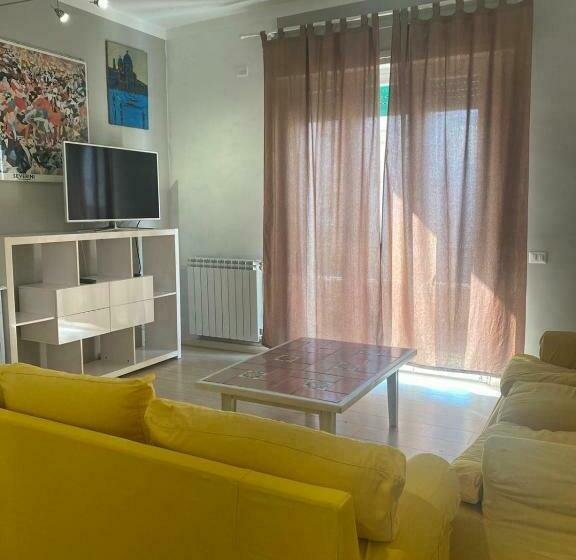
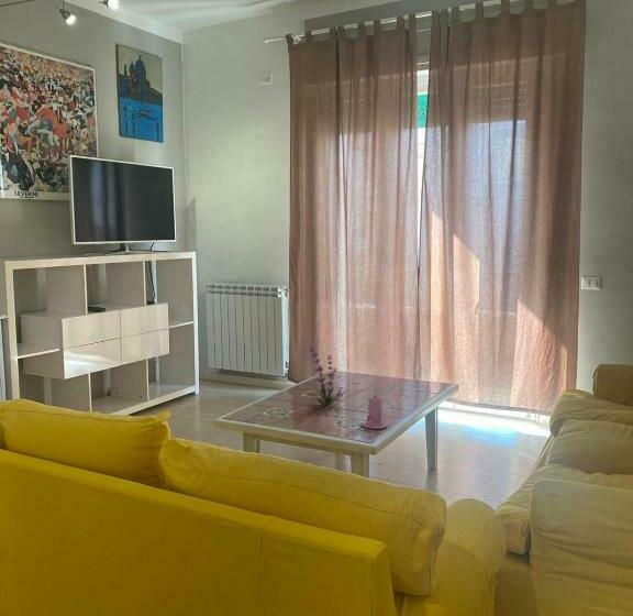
+ candle [359,392,388,430]
+ plant [307,343,347,408]
